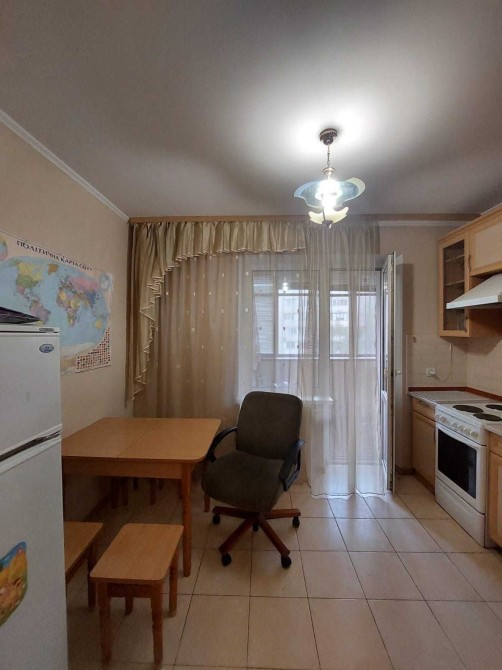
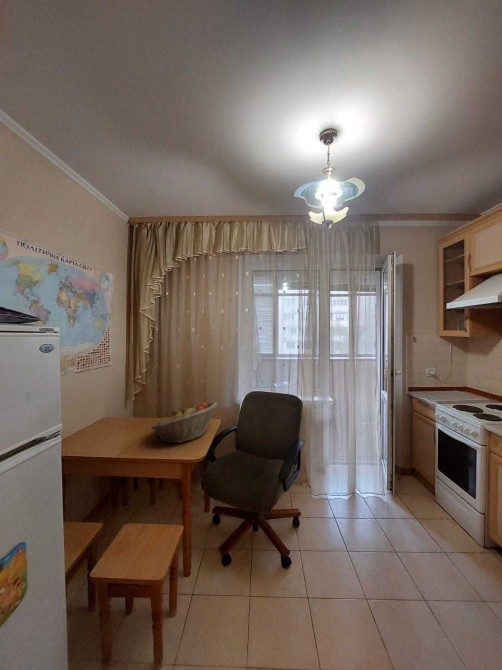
+ fruit basket [150,401,218,445]
